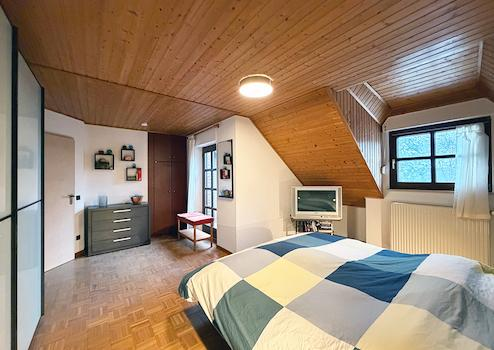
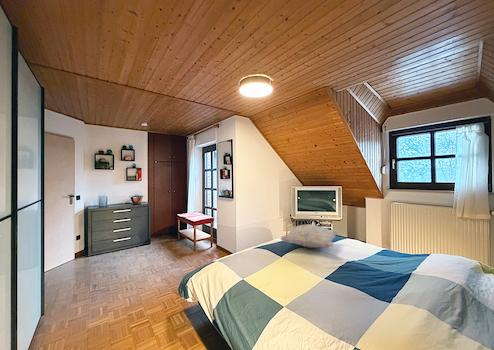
+ decorative pillow [279,223,339,249]
